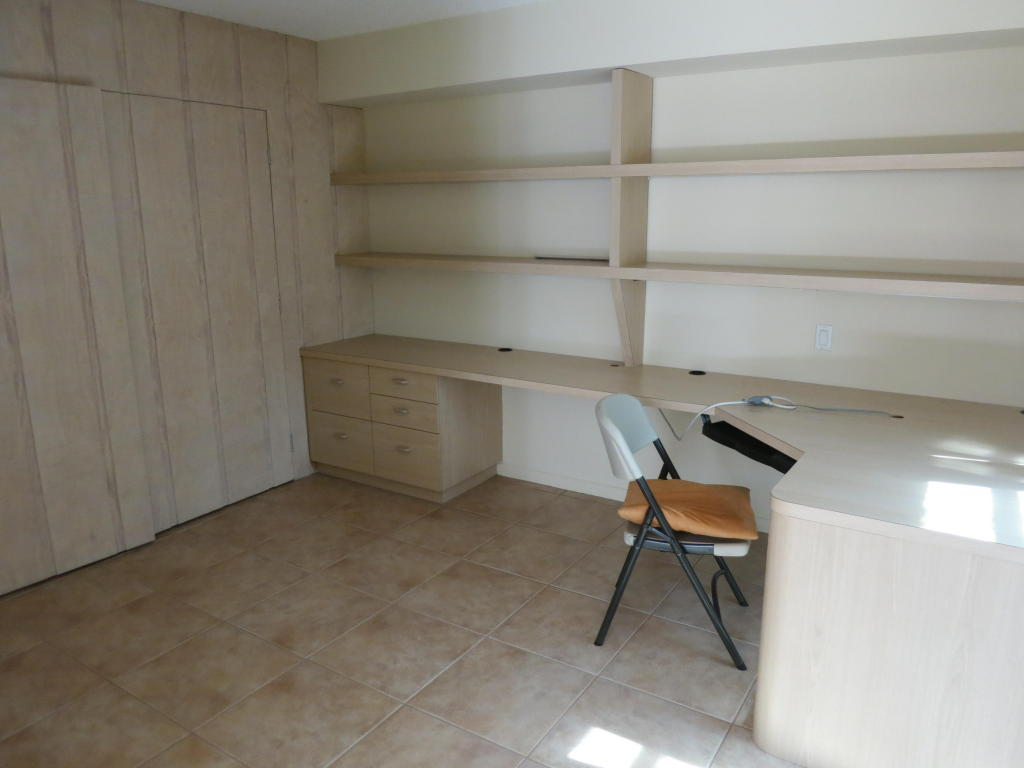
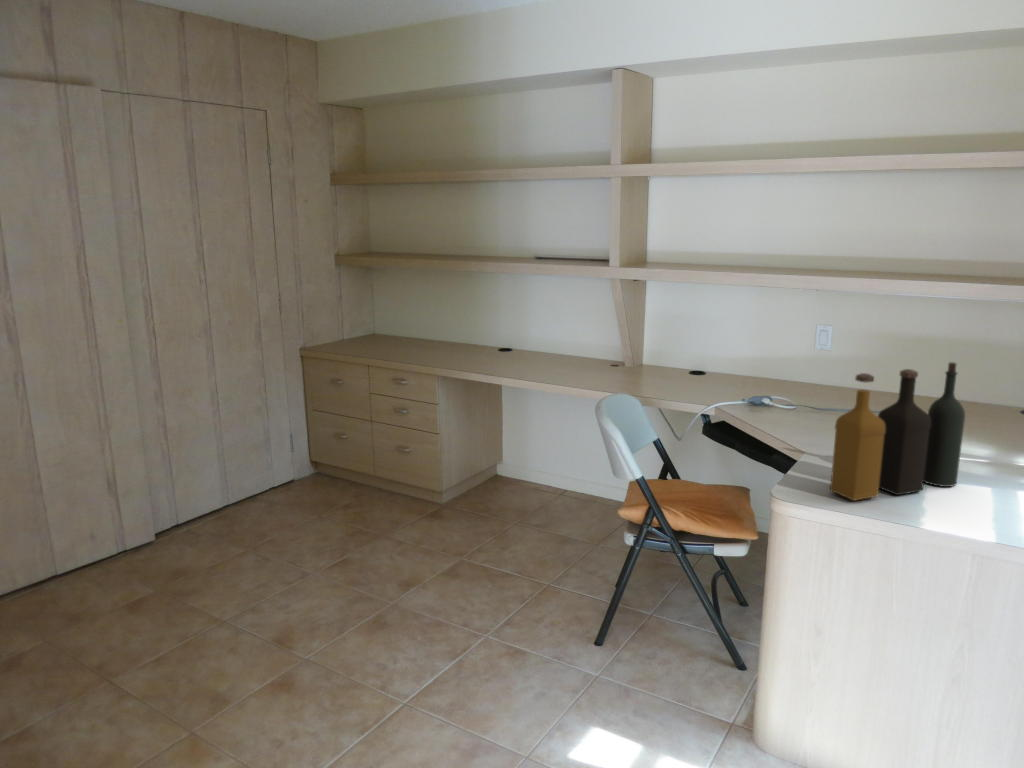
+ bottle [828,361,966,502]
